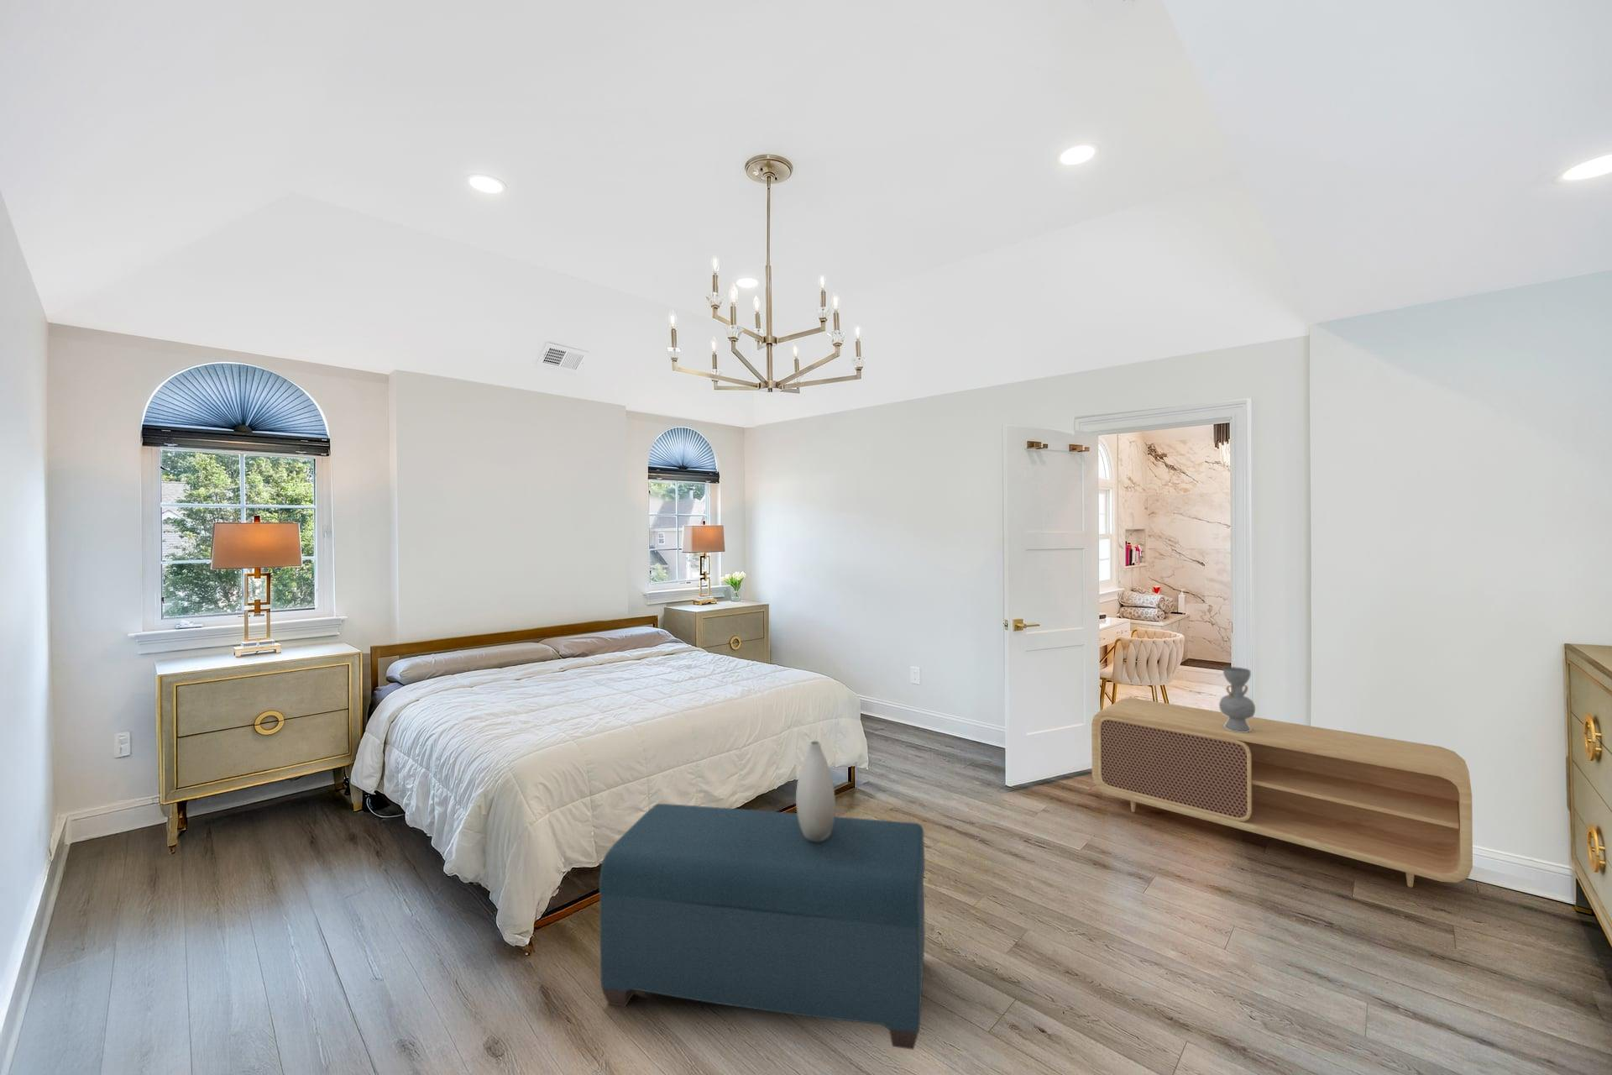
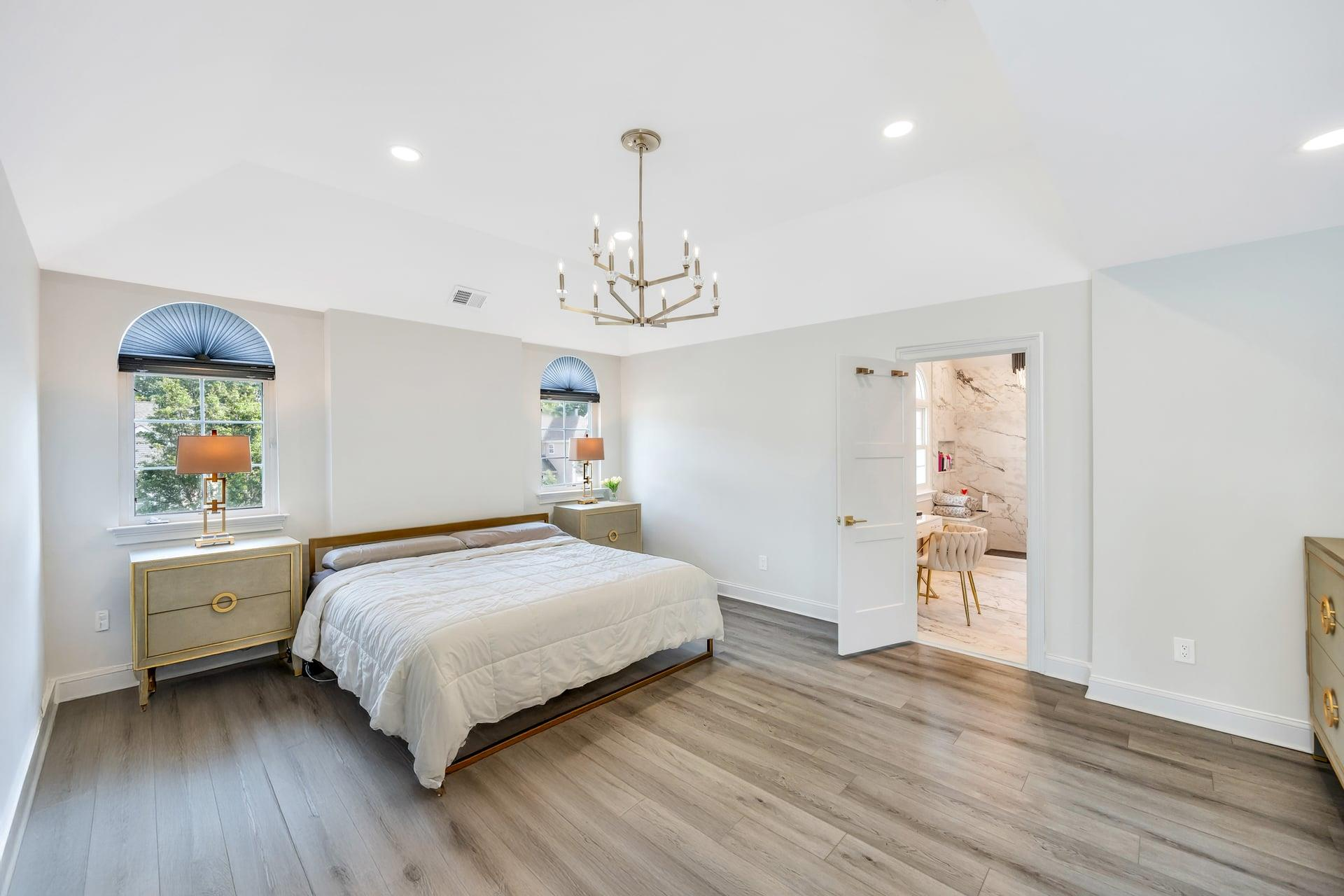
- bench [599,803,925,1051]
- decorative vase [1219,666,1256,732]
- tv stand [1090,697,1474,889]
- vase [795,740,836,841]
